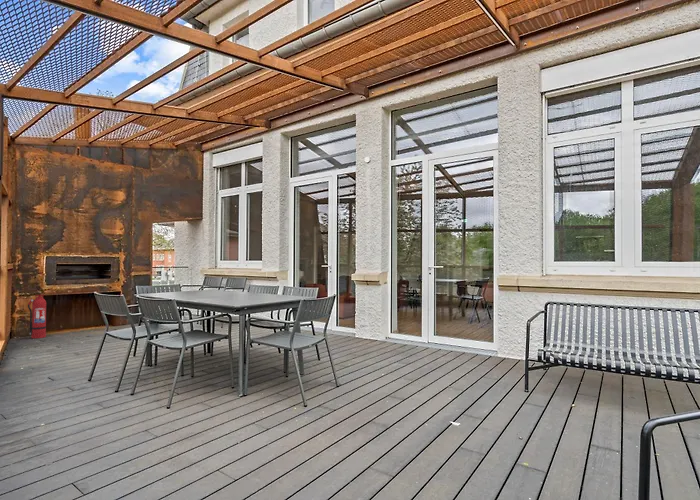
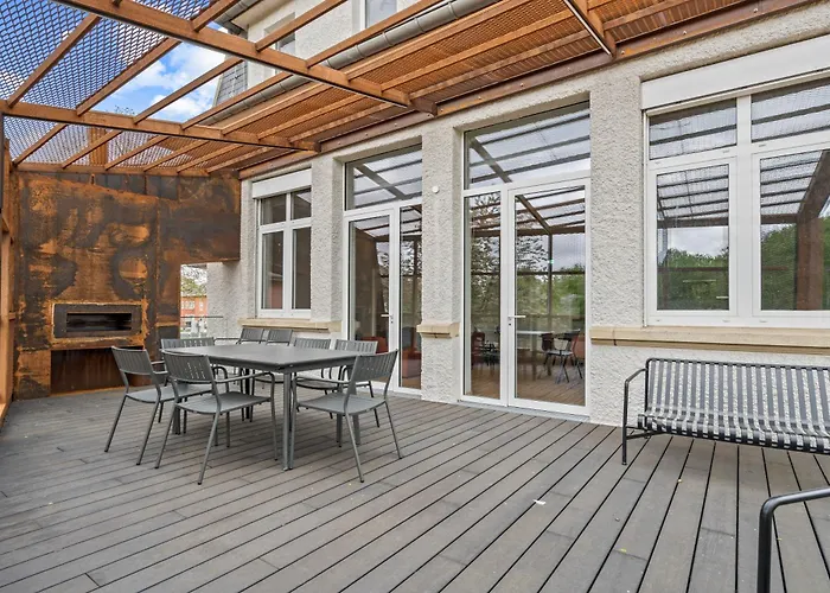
- fire extinguisher [27,294,47,339]
